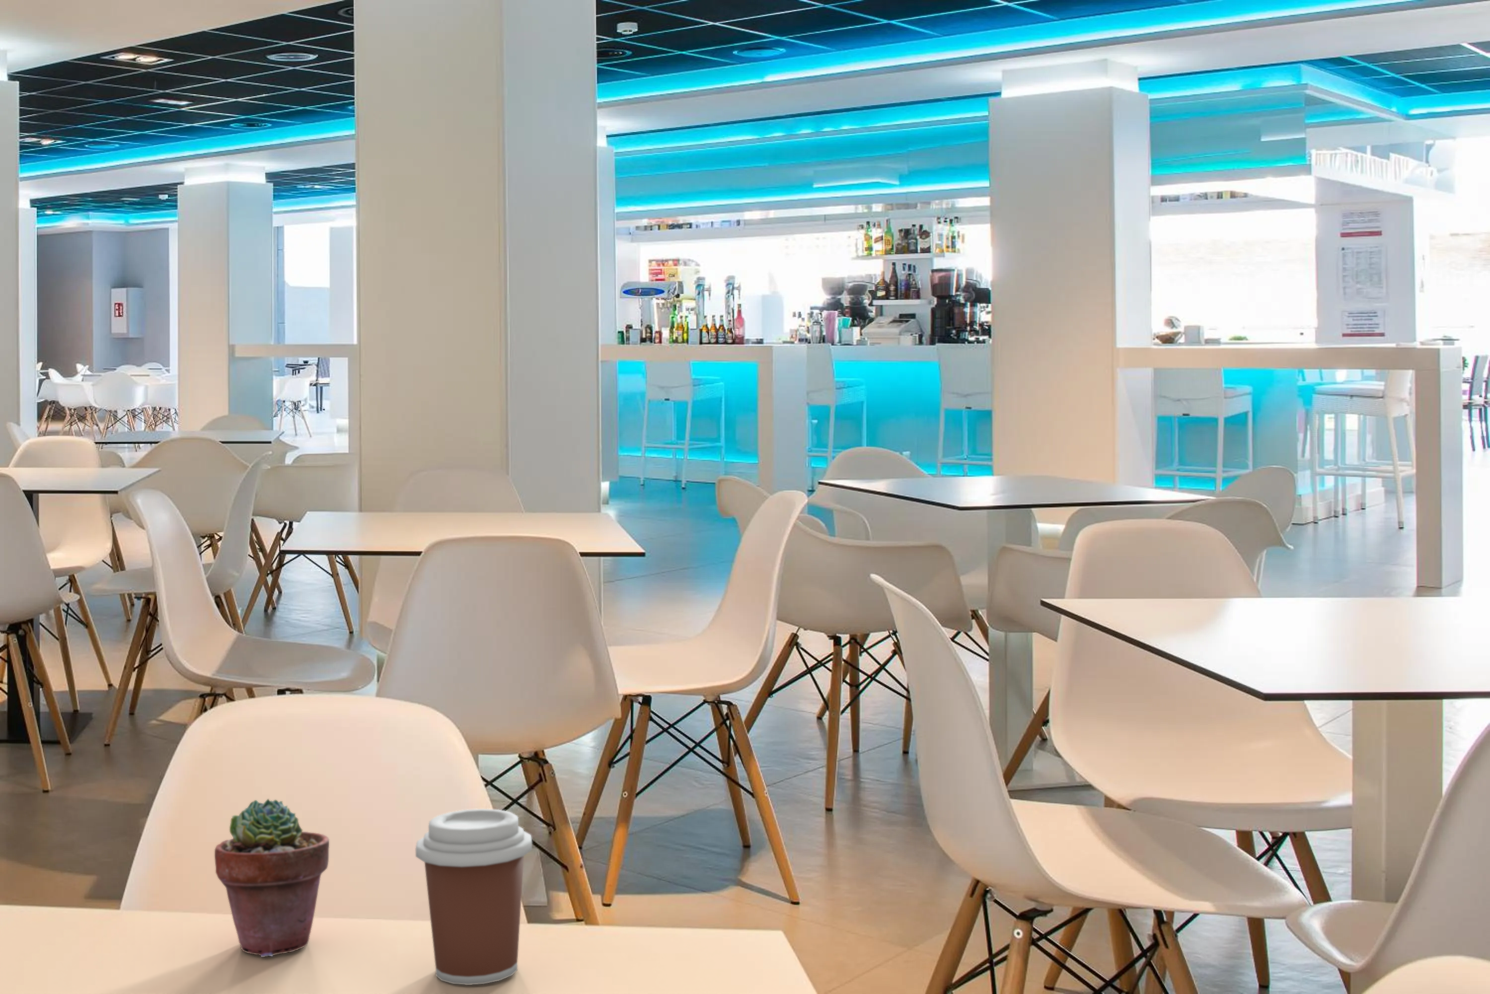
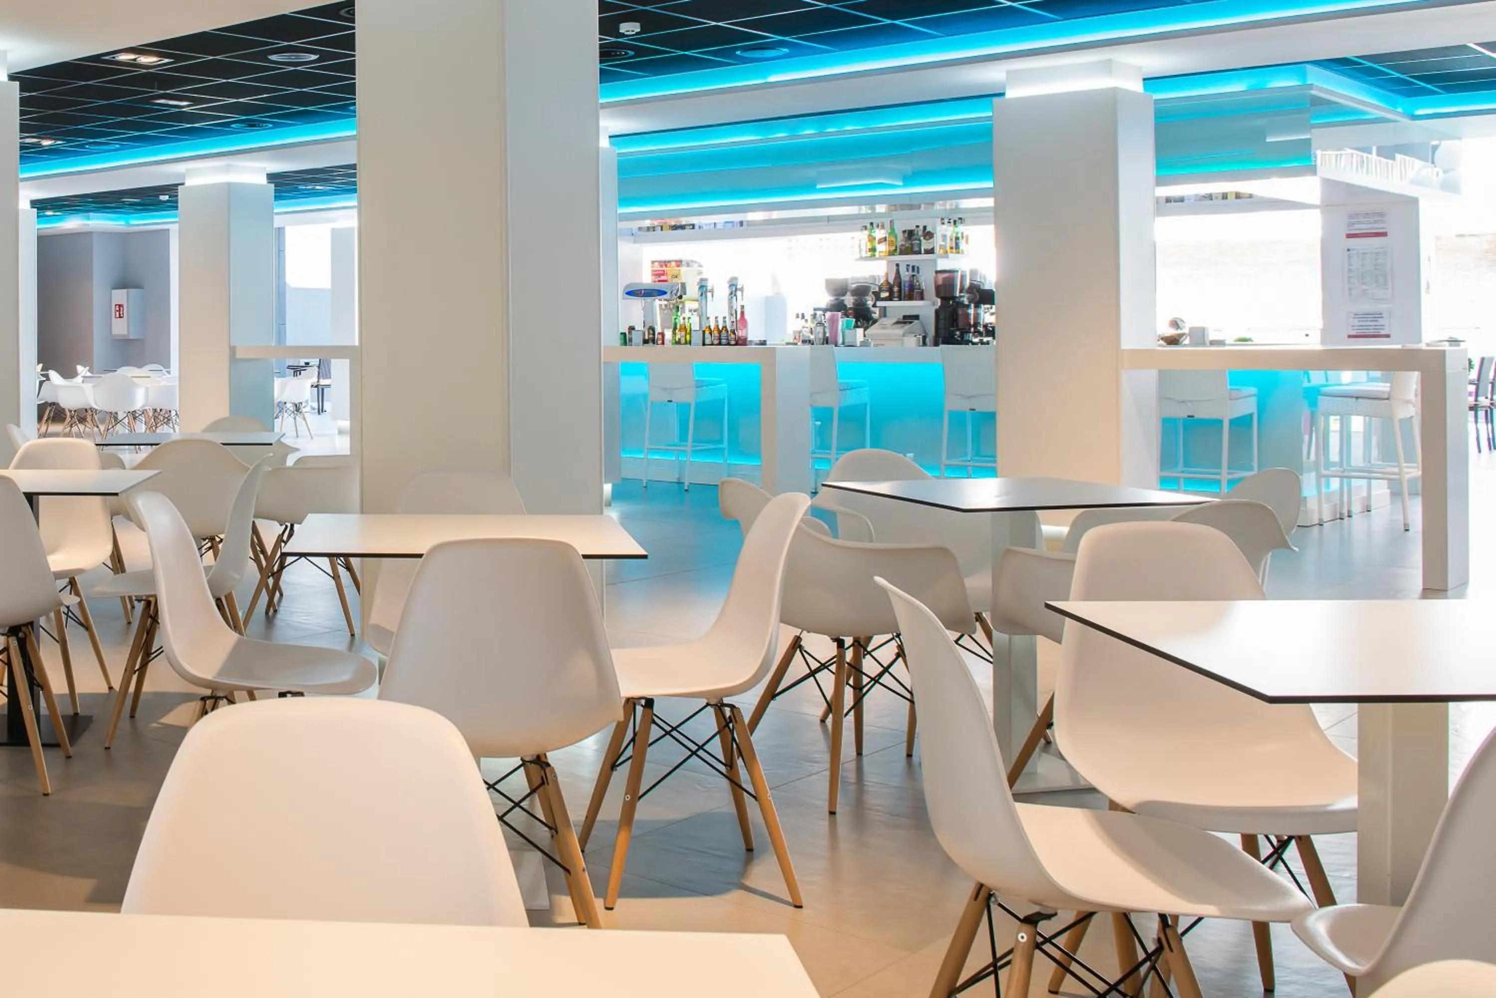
- coffee cup [415,809,533,985]
- potted succulent [214,799,330,957]
